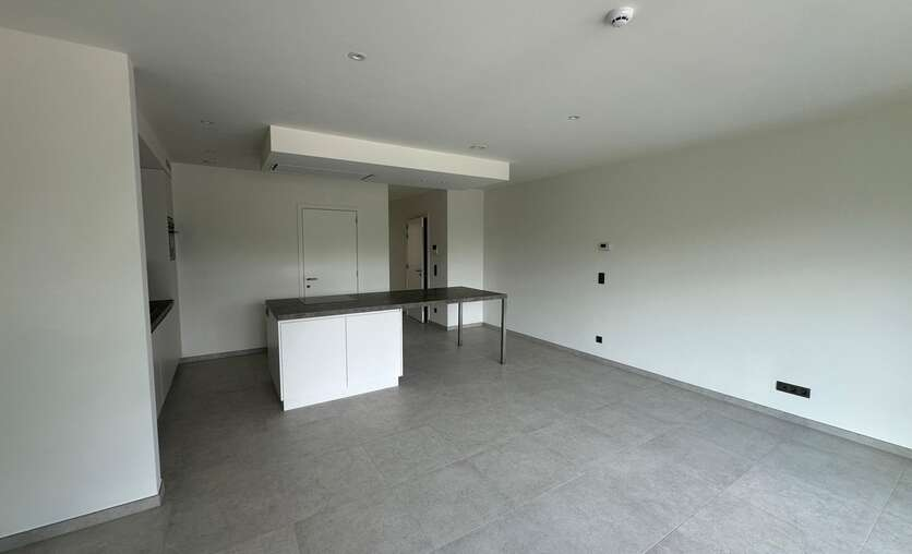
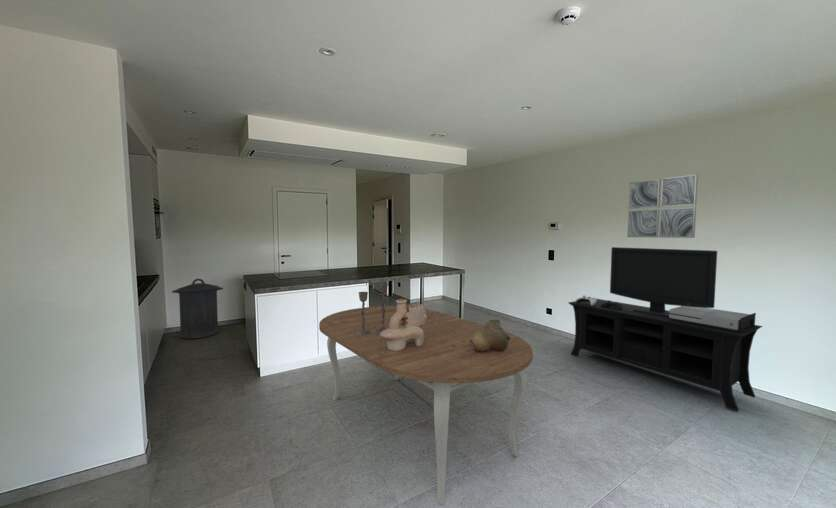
+ trash can [171,278,225,340]
+ dining table [318,305,534,506]
+ wall art [626,173,699,239]
+ decorative bowl [470,318,510,352]
+ decorative vase [380,298,427,351]
+ media console [567,246,764,412]
+ candlestick [355,282,389,335]
